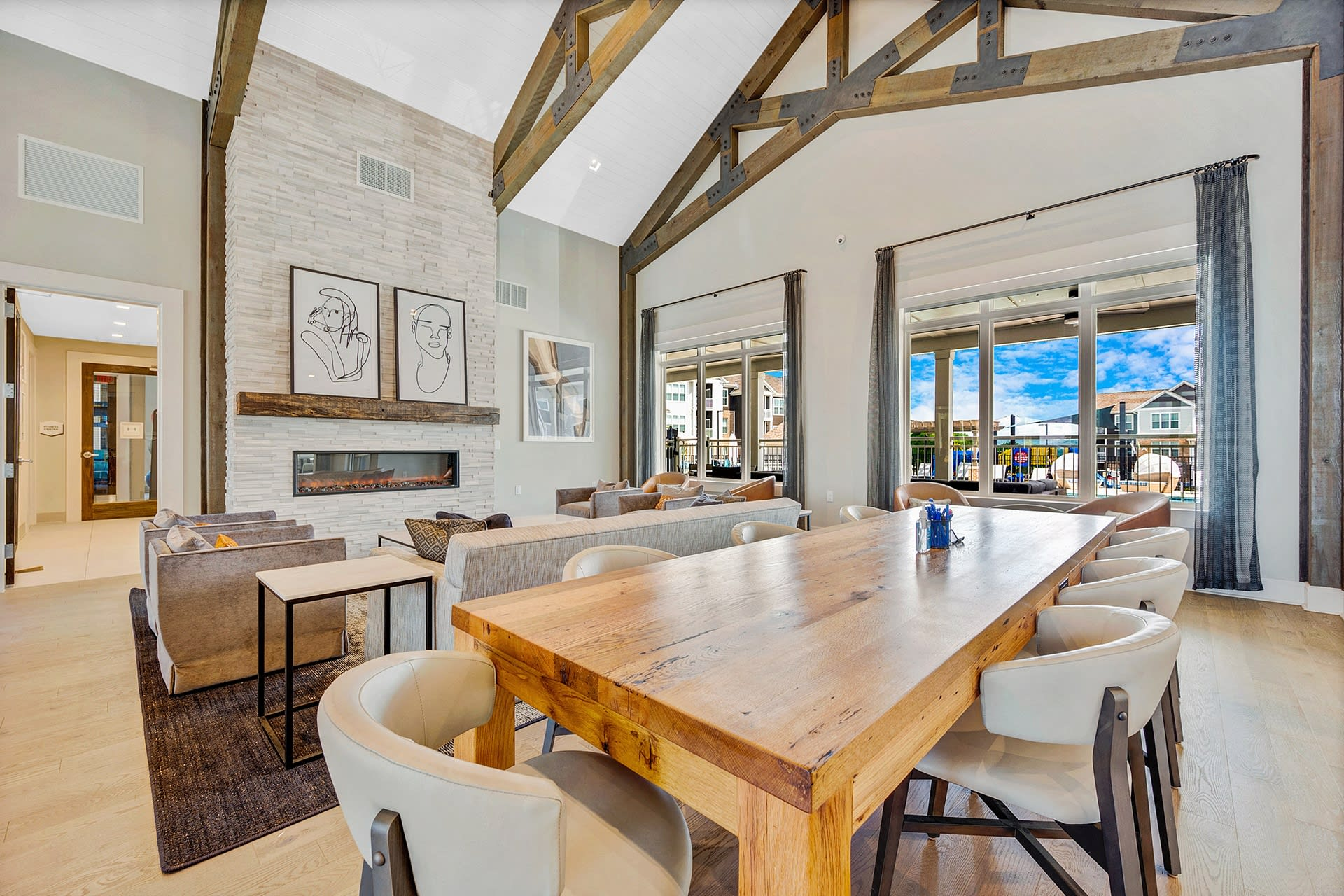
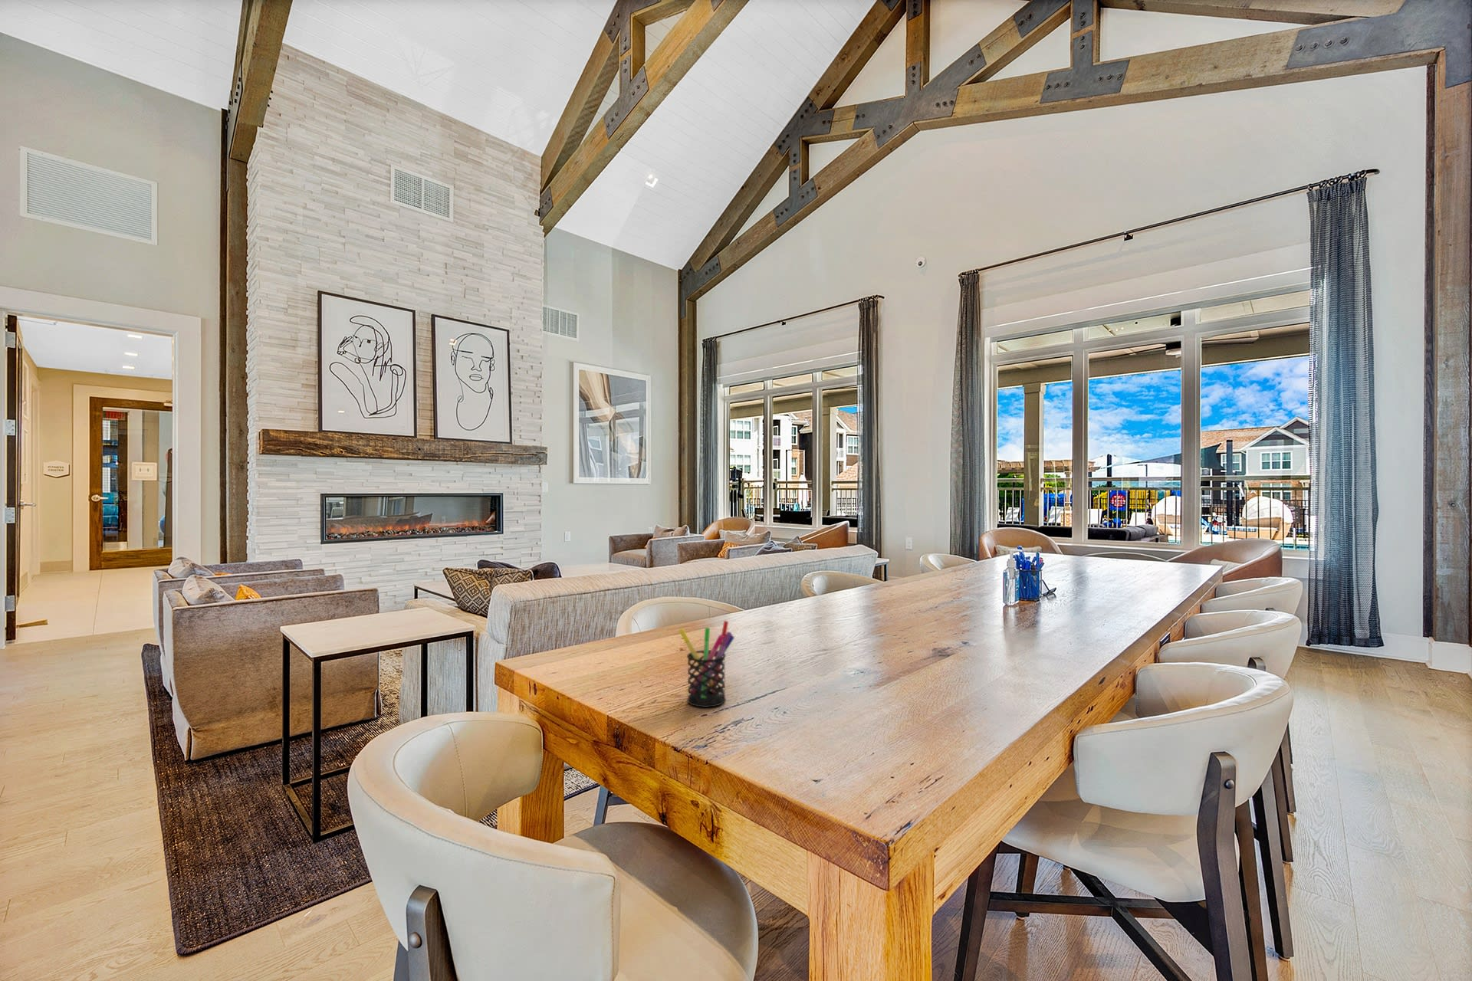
+ pen holder [678,620,735,708]
